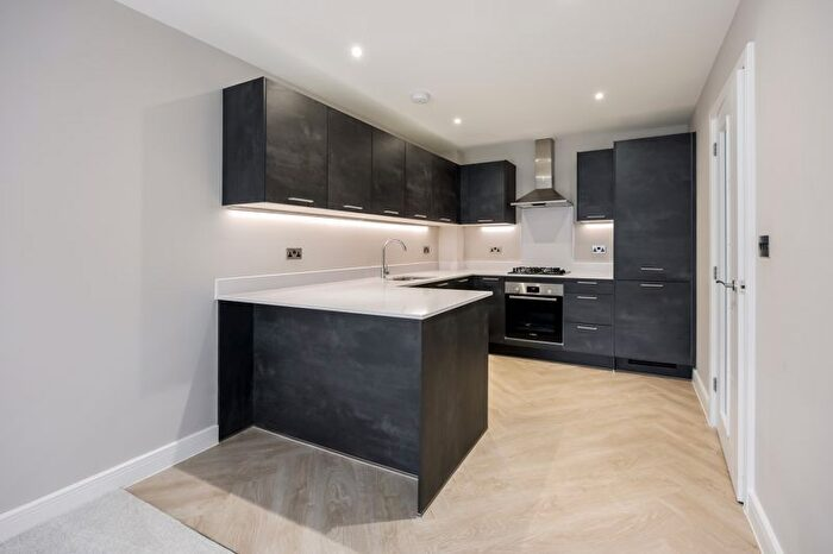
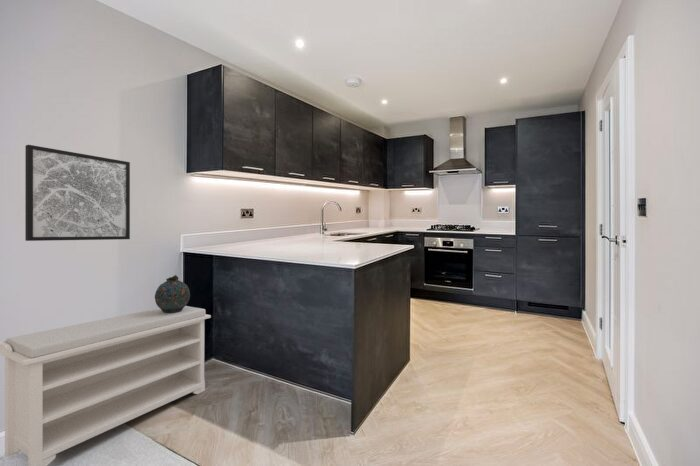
+ wall art [24,144,131,242]
+ snuff bottle [154,274,191,313]
+ bench [0,305,212,466]
